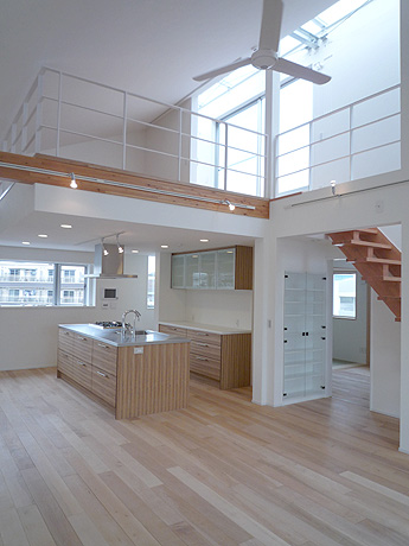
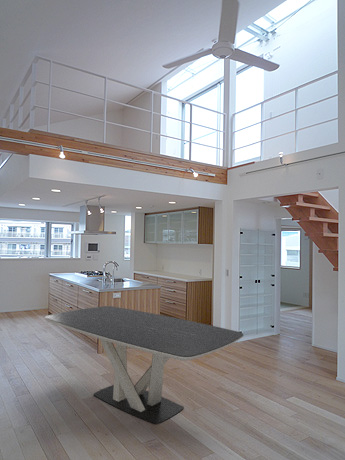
+ dining table [44,305,244,425]
